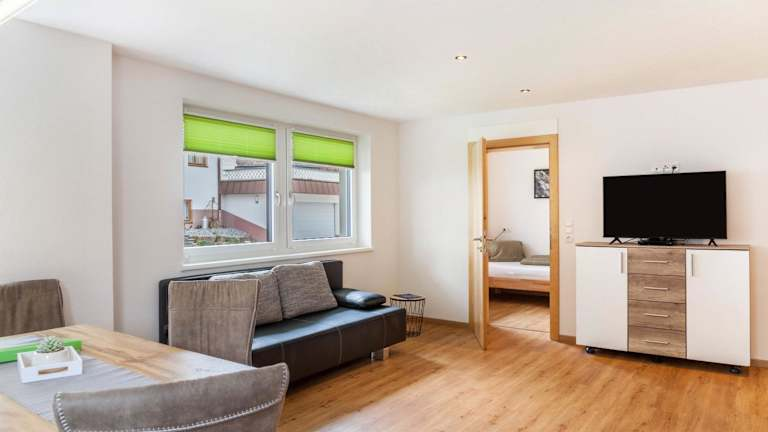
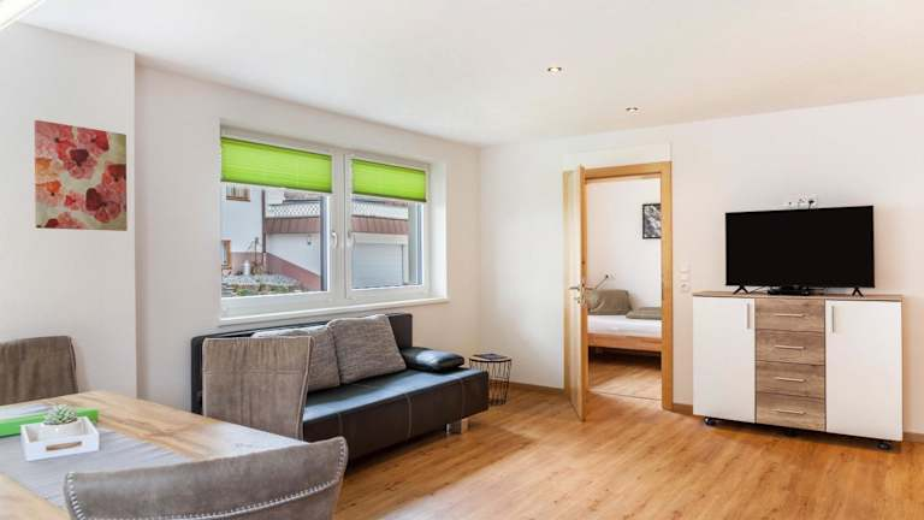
+ wall art [34,119,129,232]
